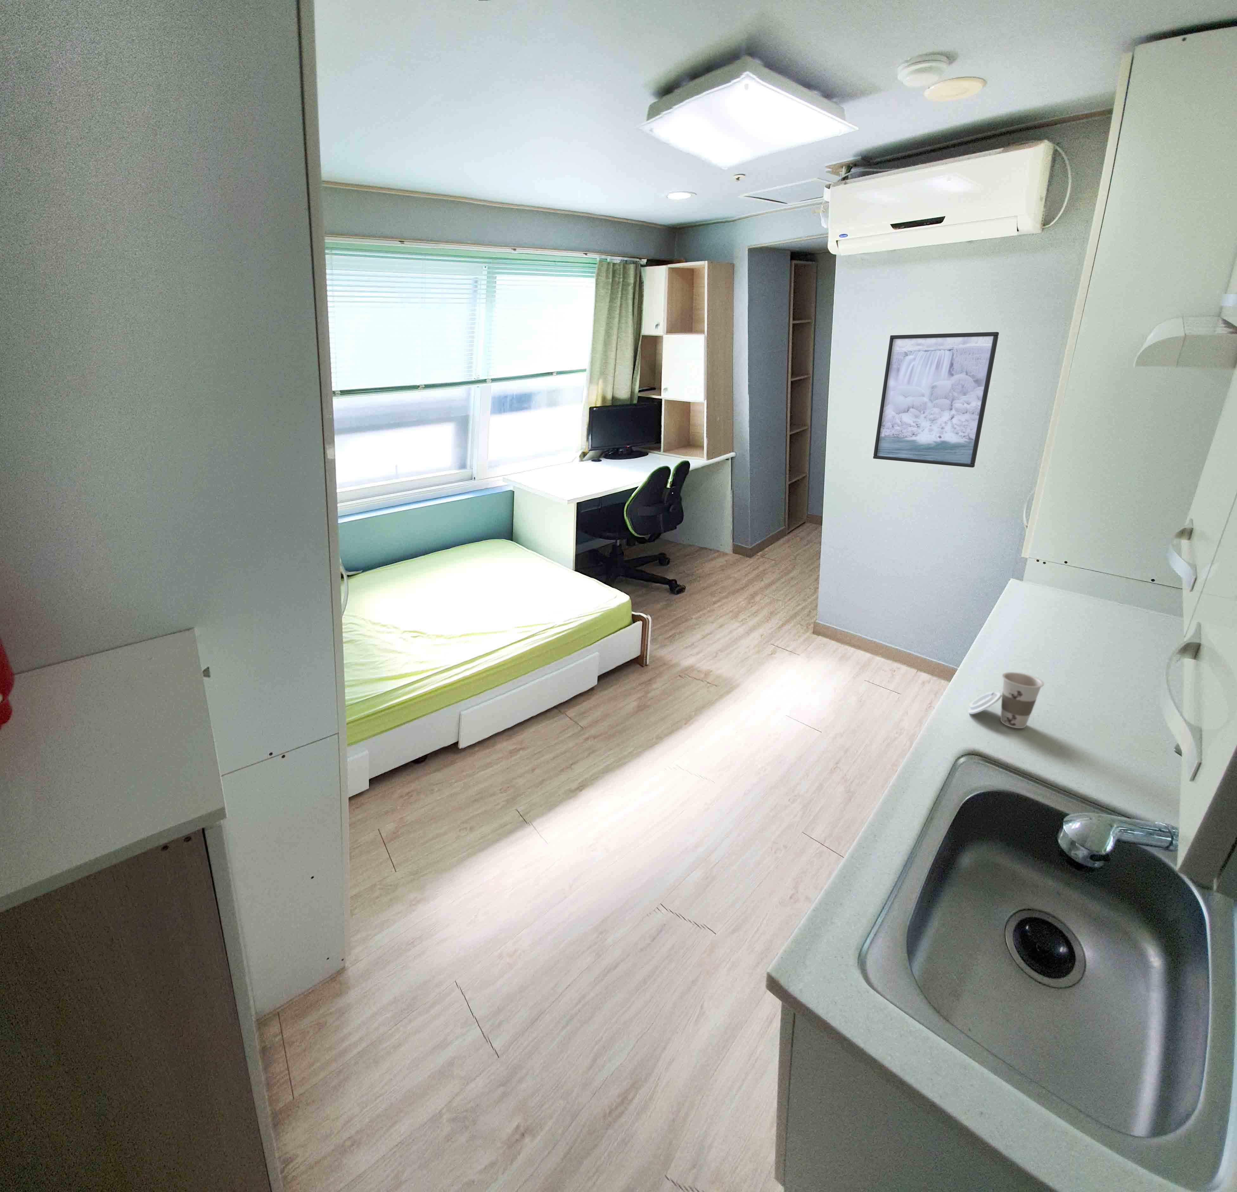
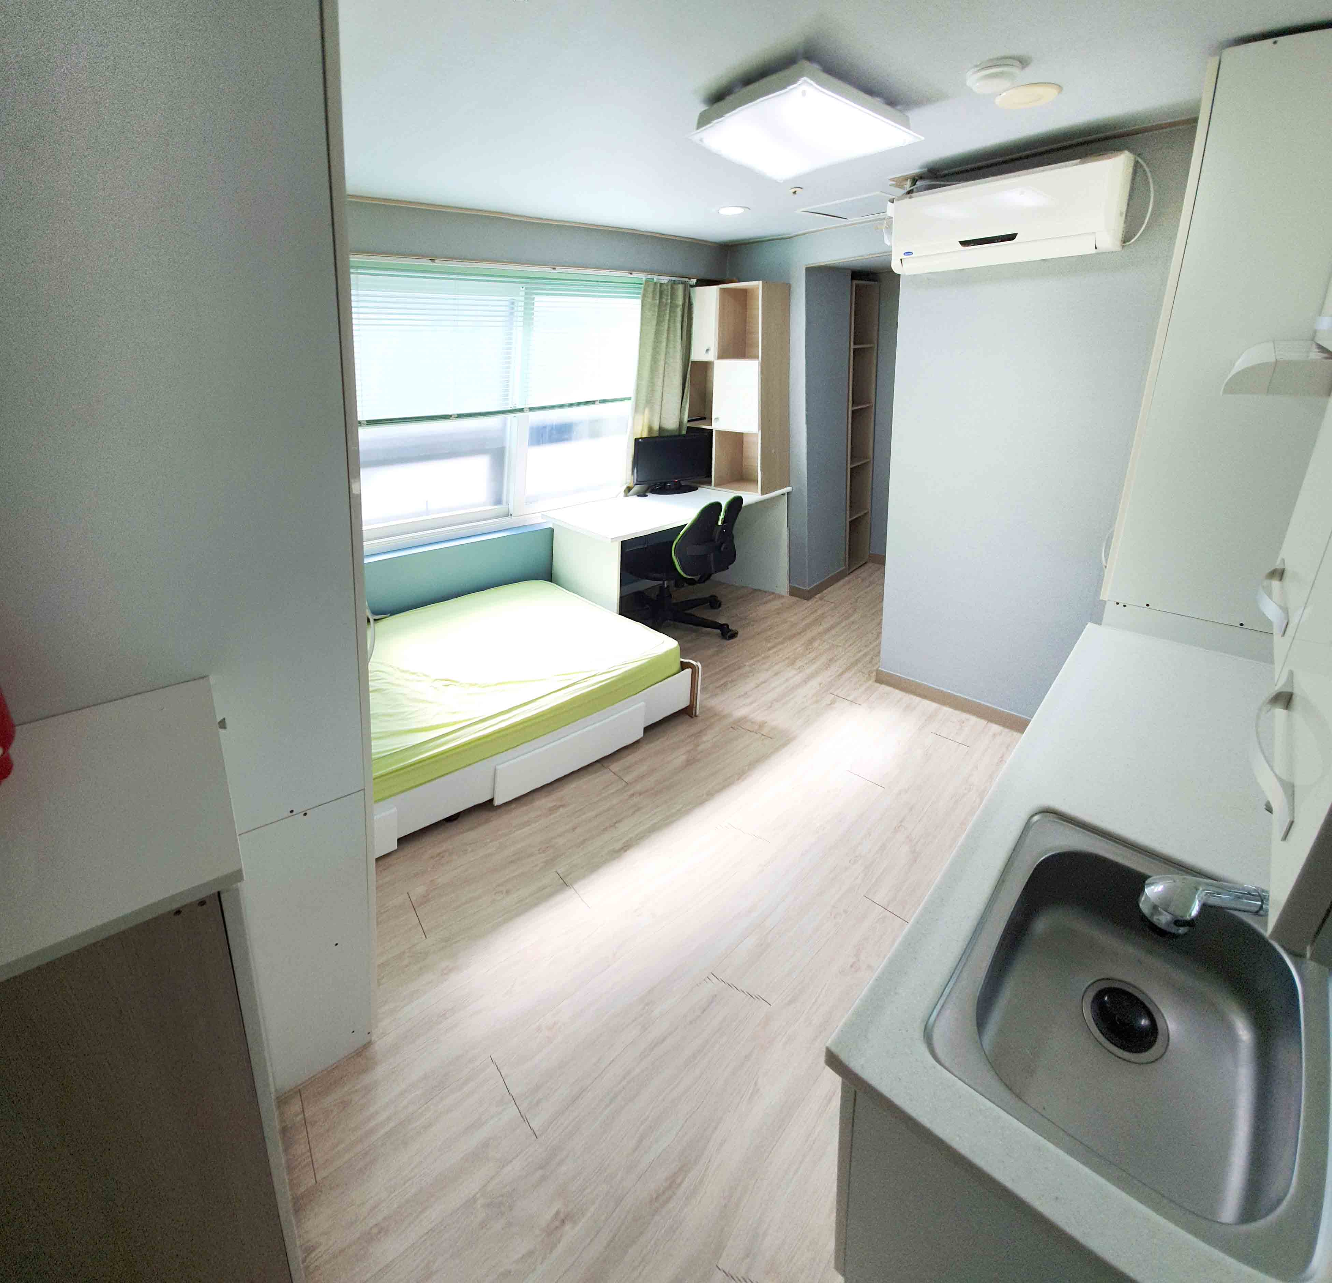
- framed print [873,331,1000,468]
- cup [968,672,1045,728]
